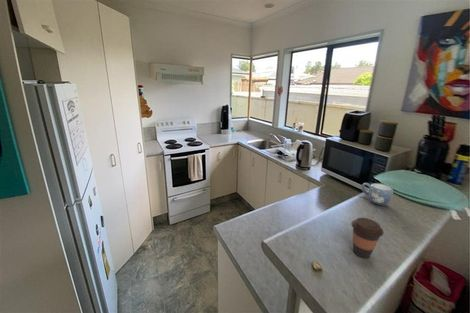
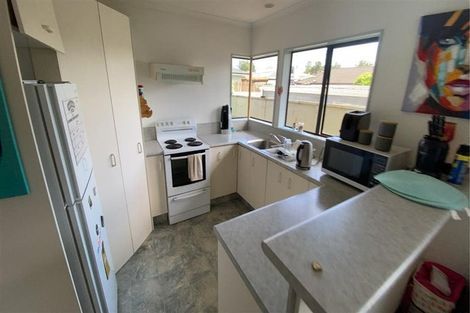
- coffee cup [350,217,384,259]
- mug [360,182,394,206]
